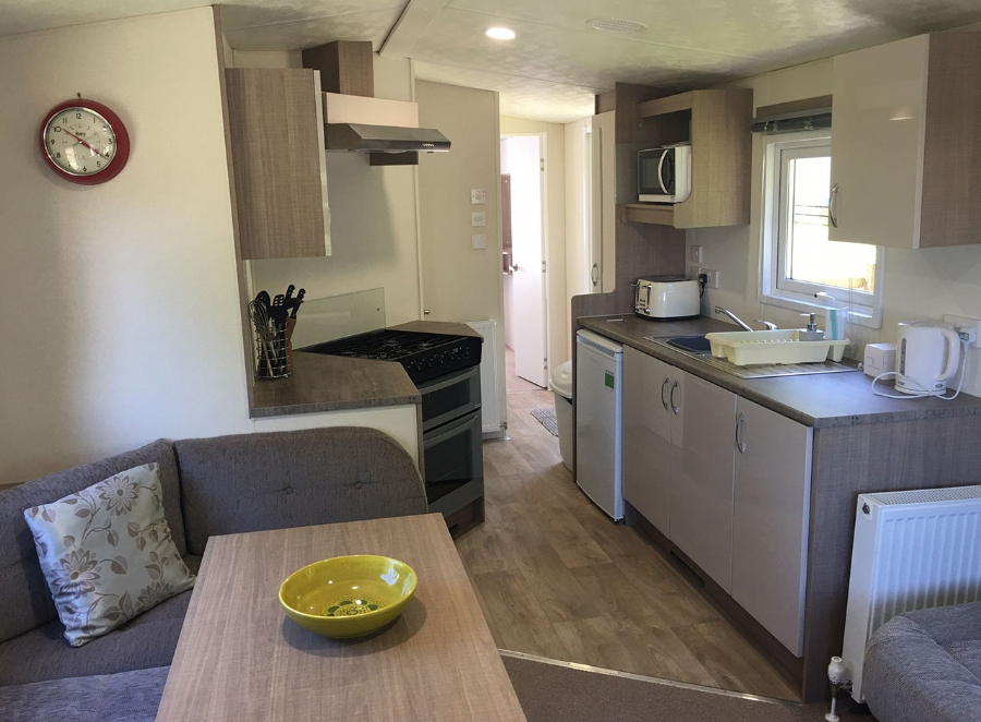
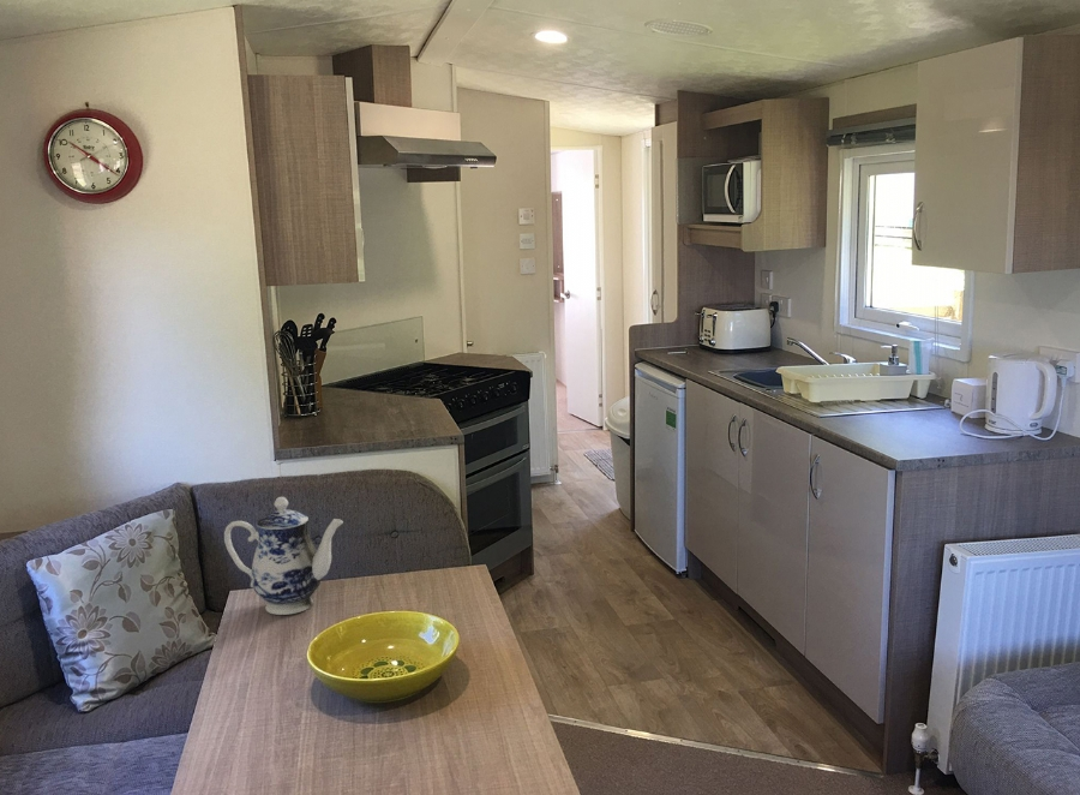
+ teapot [223,496,344,616]
